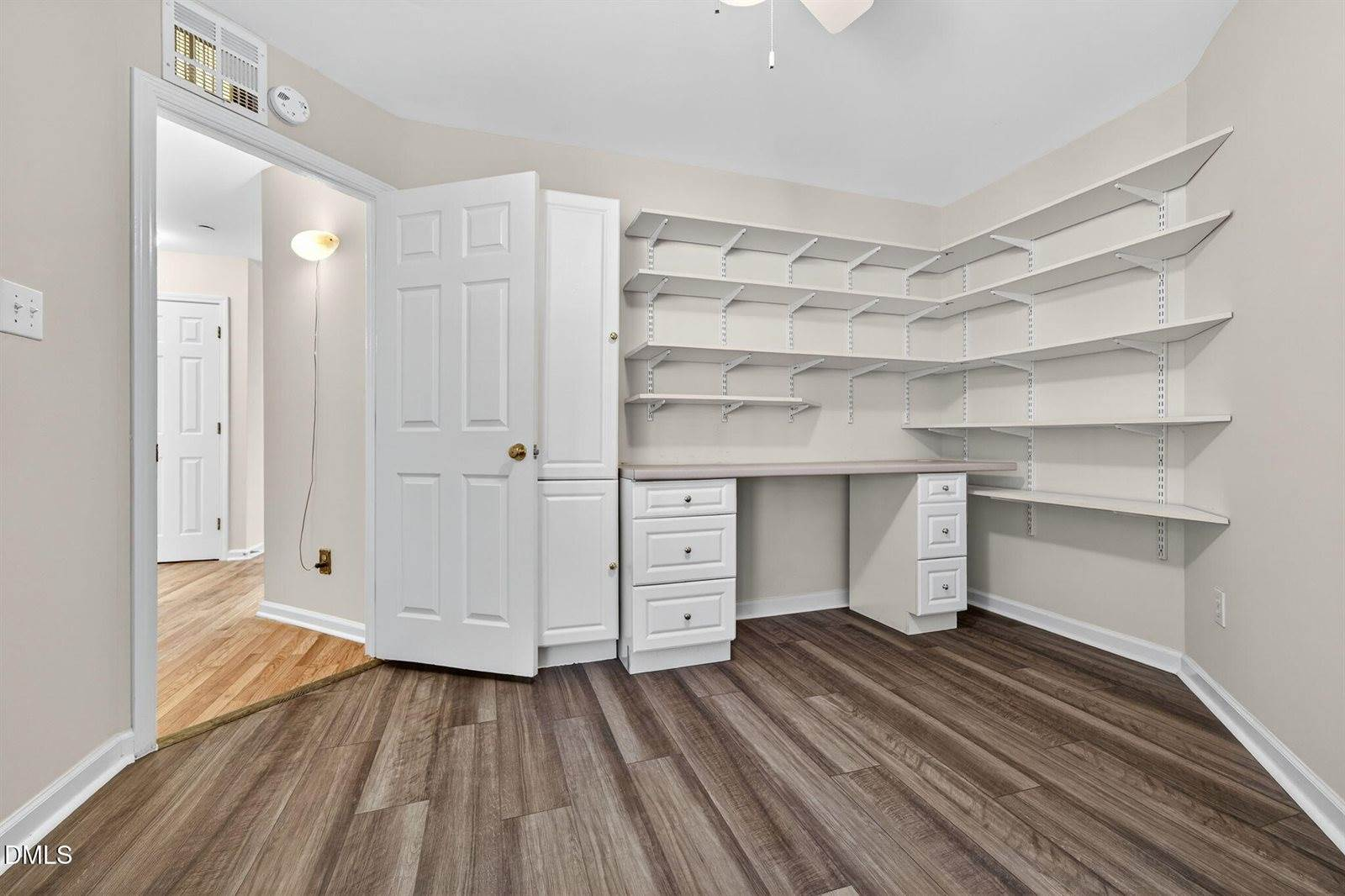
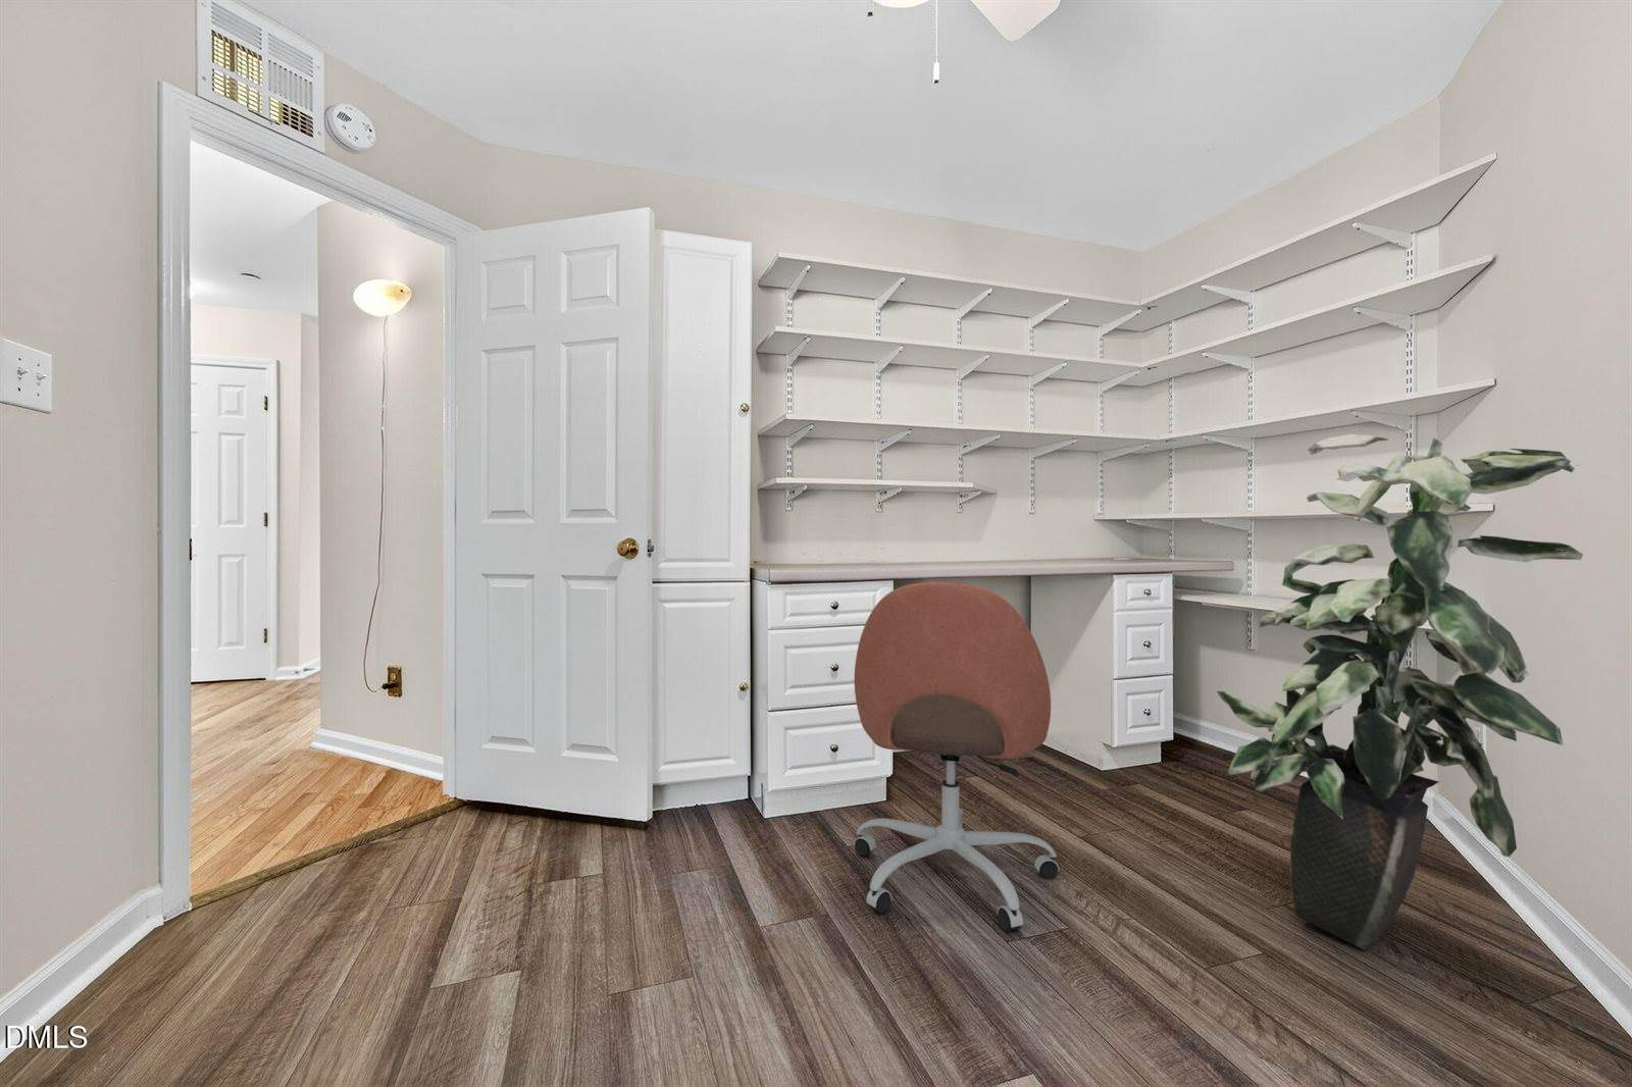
+ indoor plant [1216,433,1583,951]
+ office chair [853,581,1059,932]
